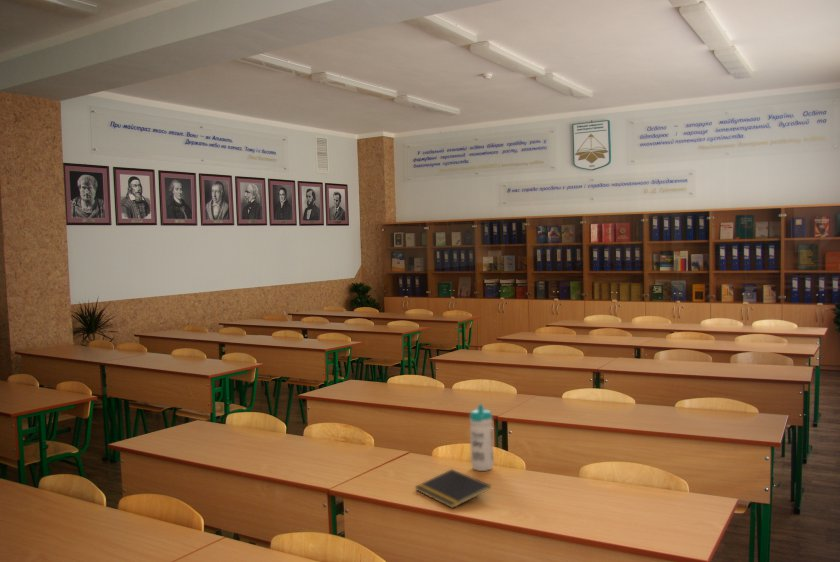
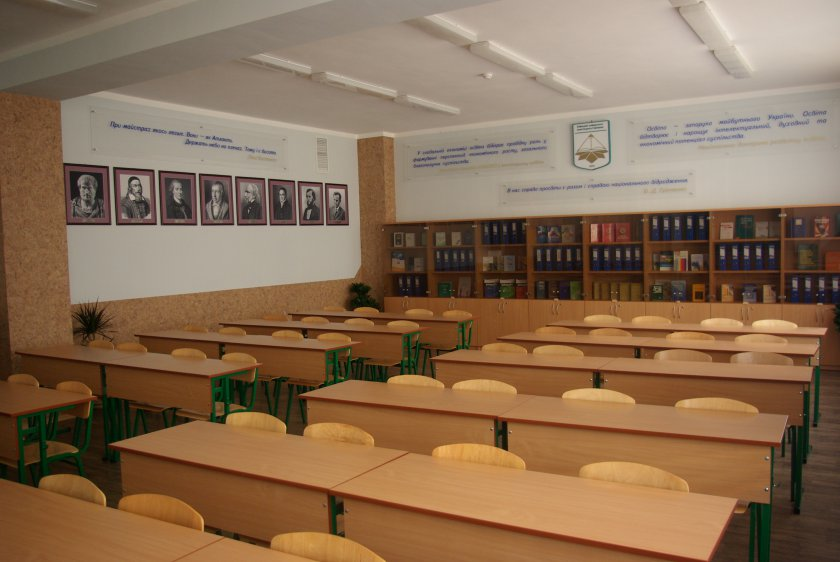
- water bottle [469,403,495,472]
- notepad [414,468,492,509]
